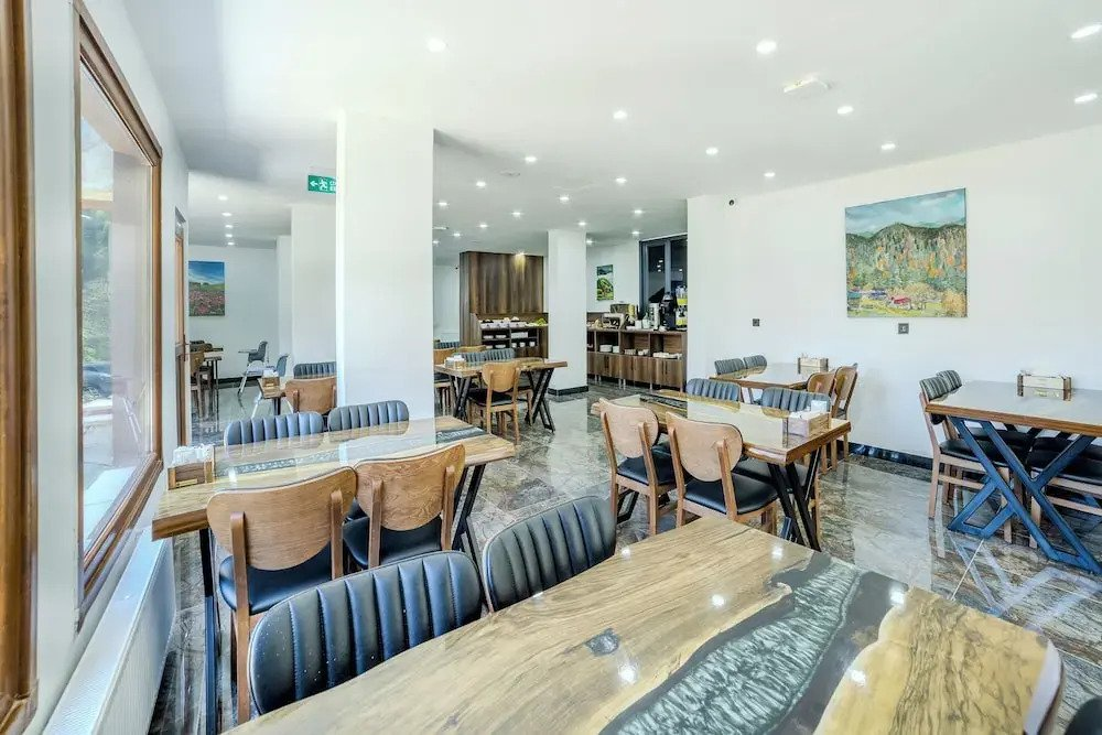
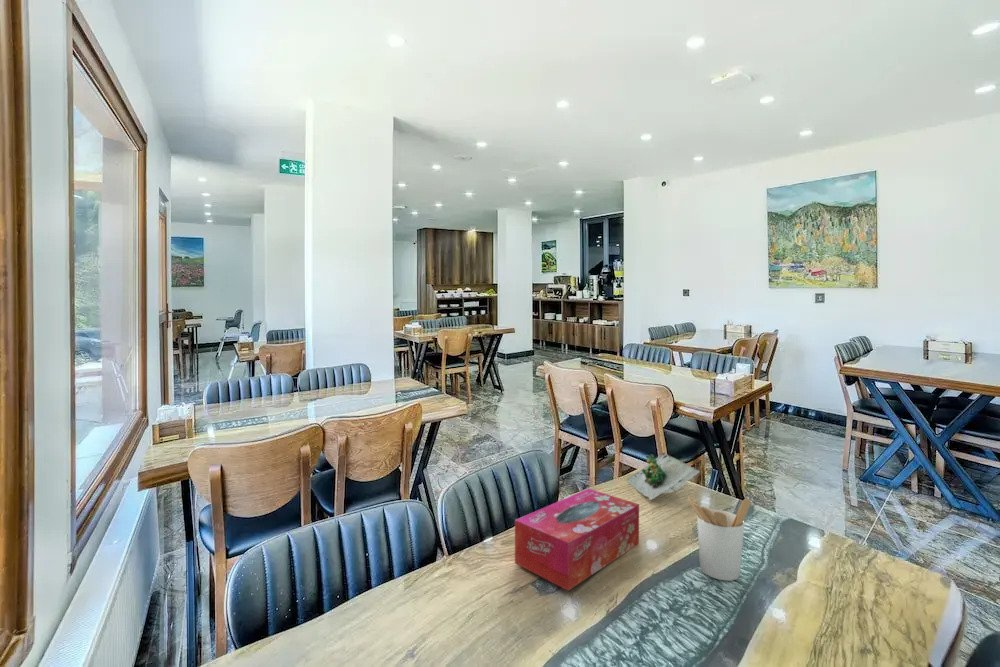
+ tissue box [514,488,640,592]
+ succulent plant [626,451,701,501]
+ utensil holder [687,496,752,582]
